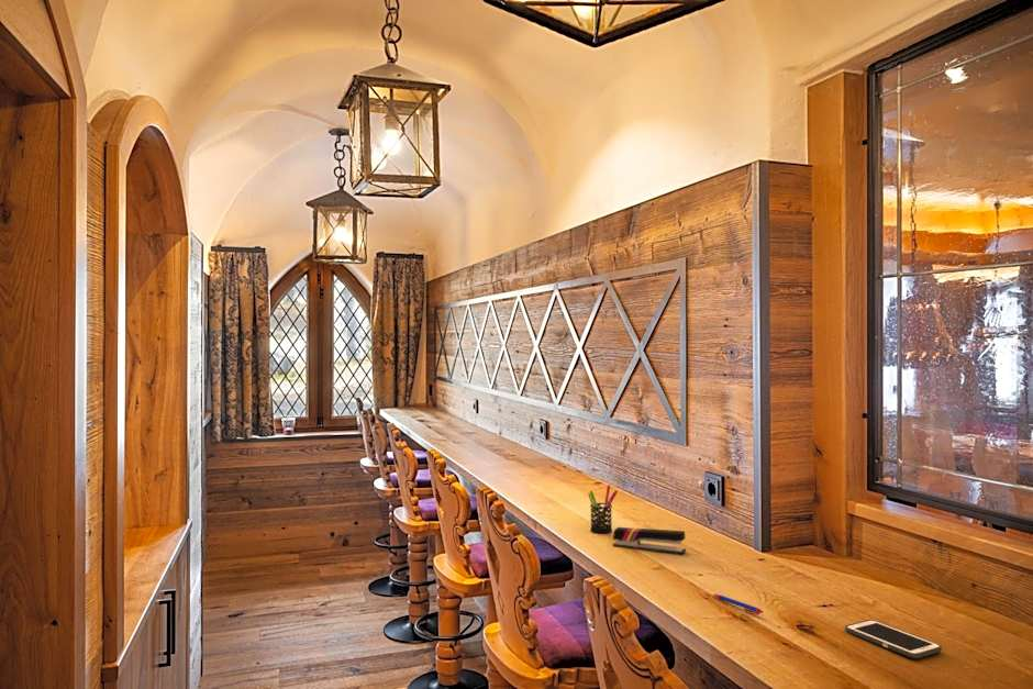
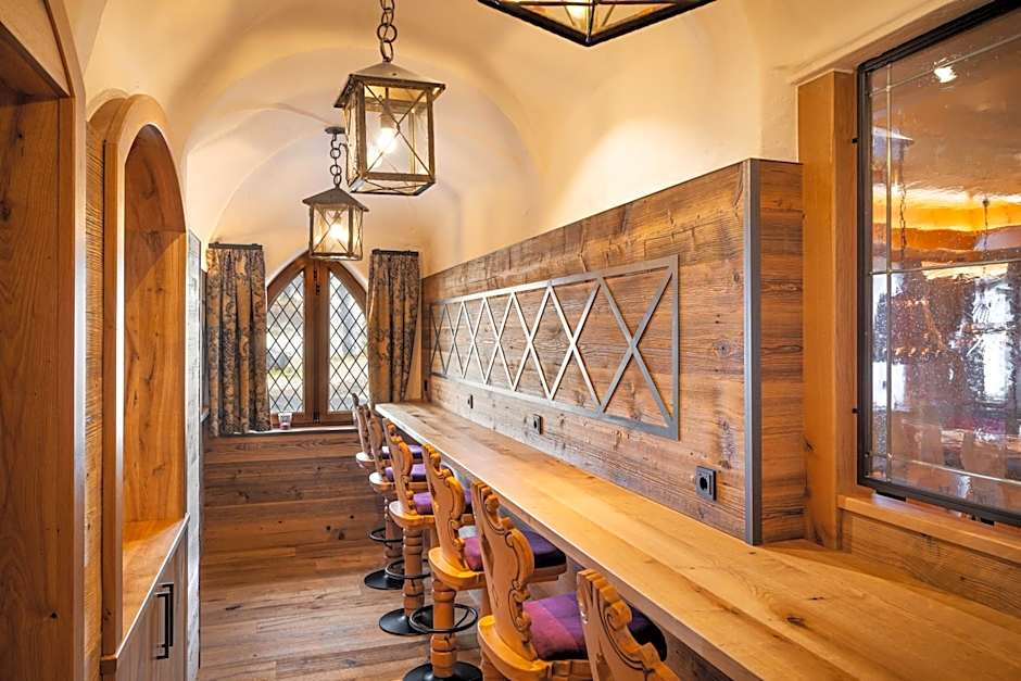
- cell phone [844,619,943,659]
- stapler [612,526,687,555]
- pen [712,593,764,615]
- pen holder [587,484,619,534]
